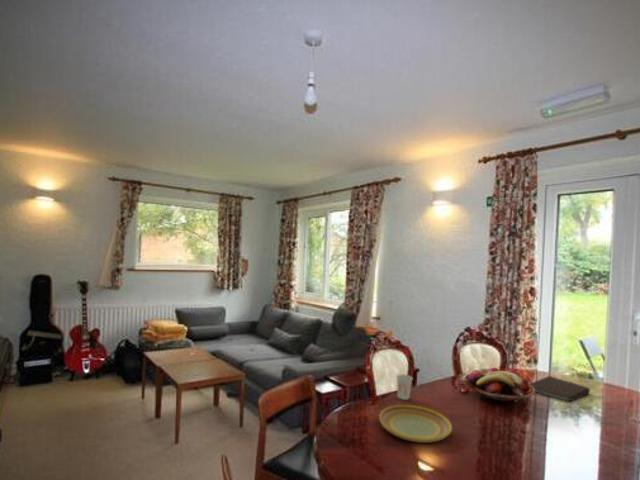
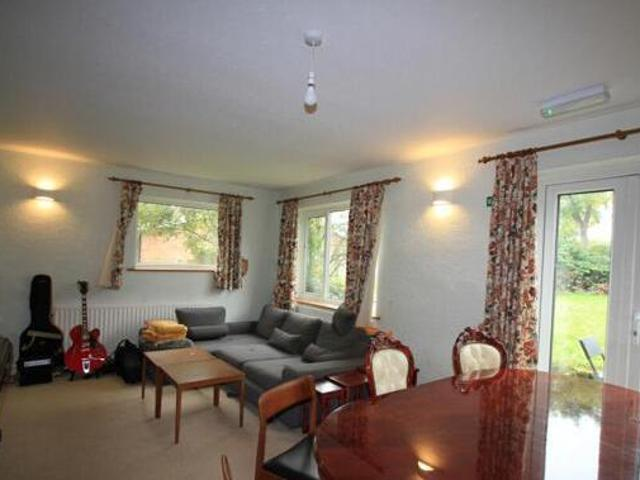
- plate [378,404,453,444]
- fruit basket [462,367,537,404]
- notebook [528,375,591,403]
- cup [395,373,414,401]
